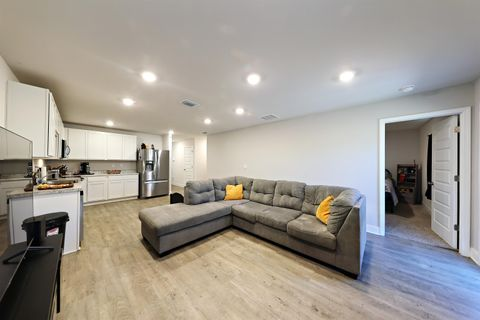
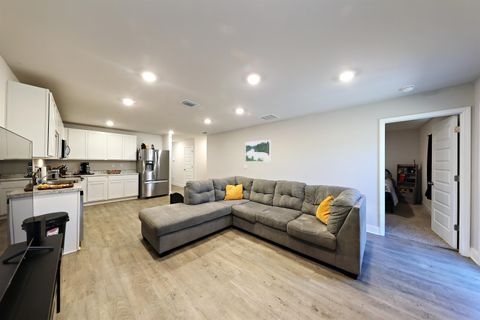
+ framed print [245,139,271,163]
